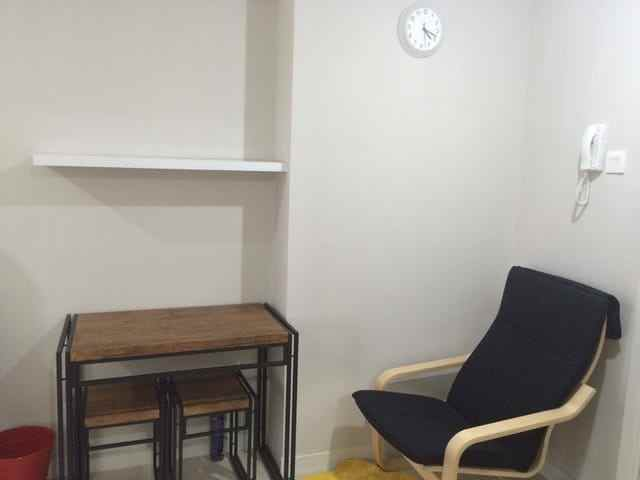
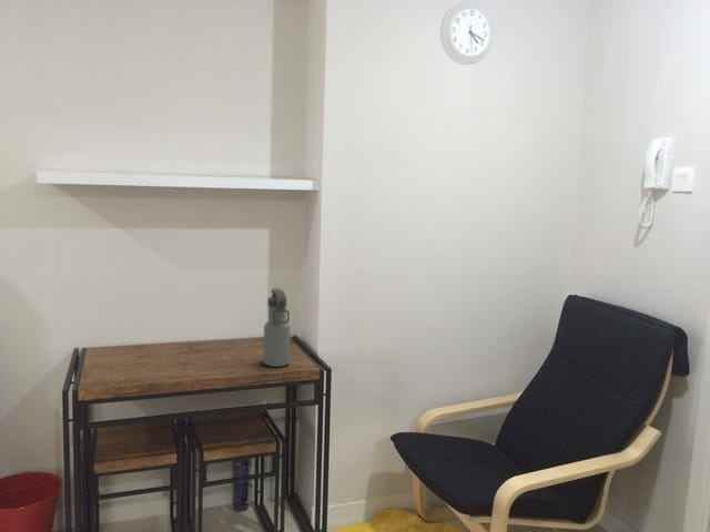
+ water bottle [263,287,292,368]
